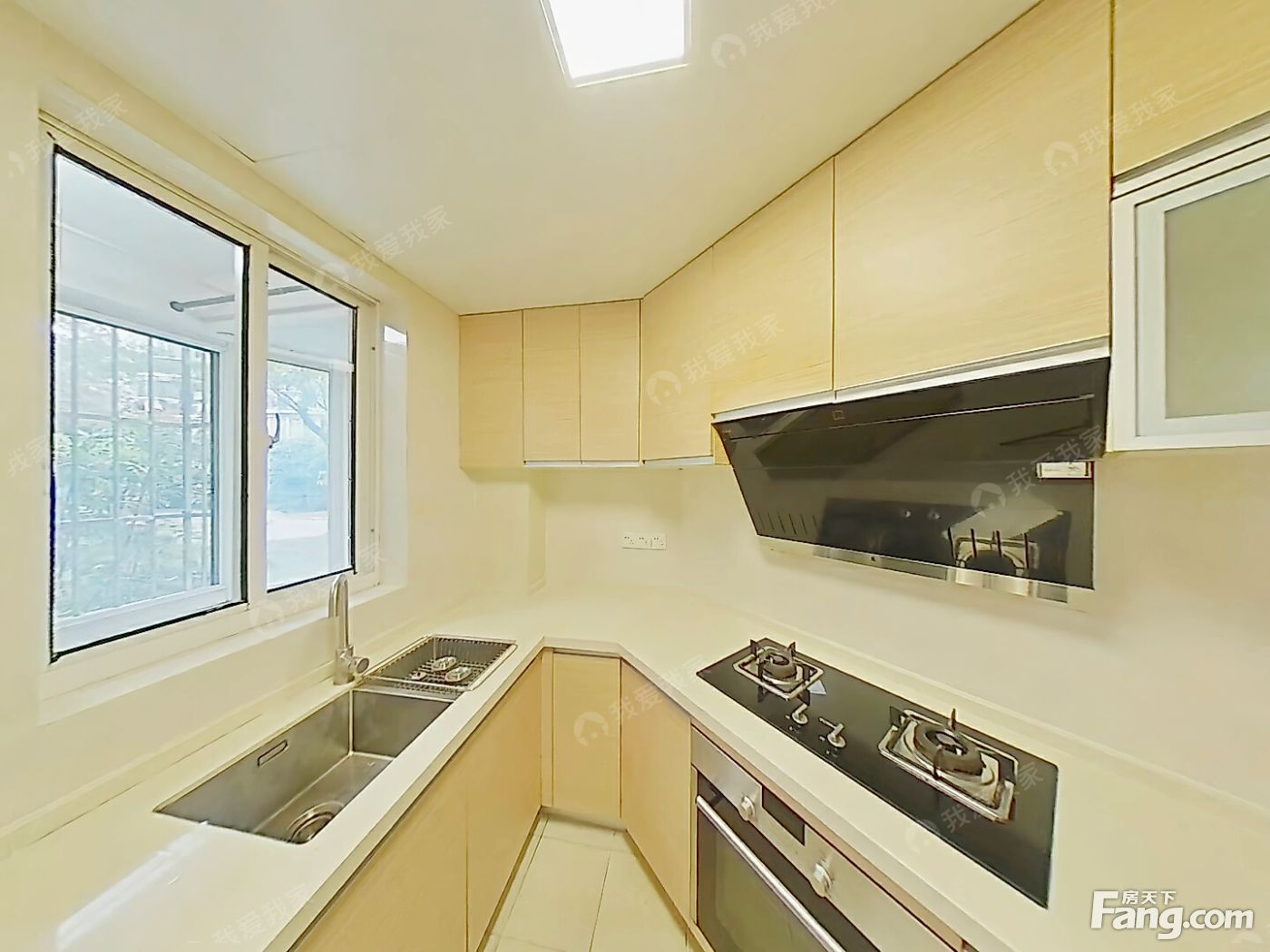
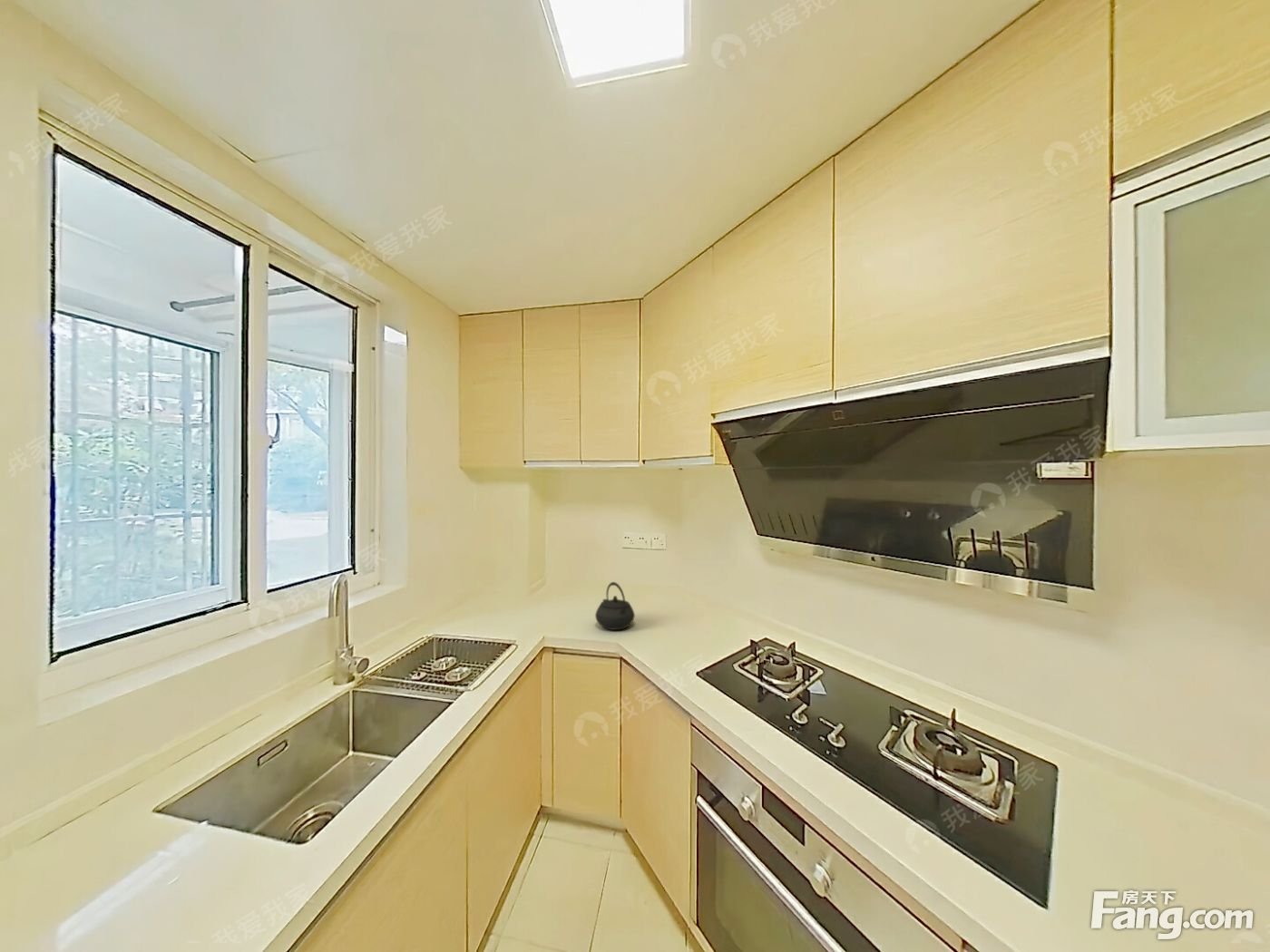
+ kettle [594,581,636,631]
